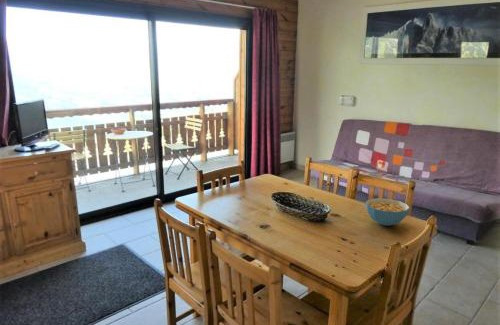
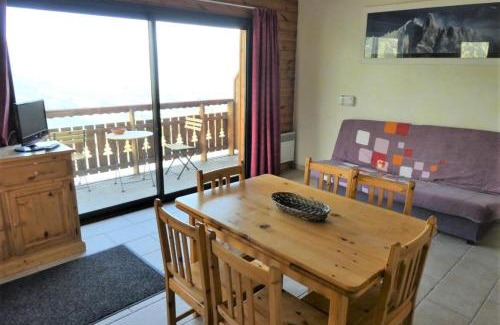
- cereal bowl [365,197,410,227]
